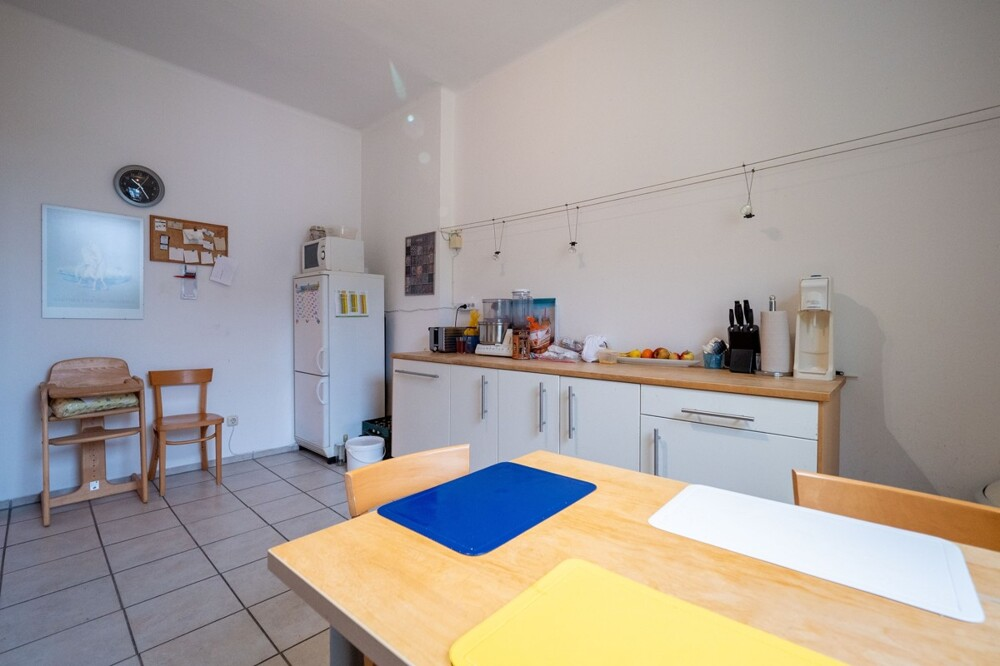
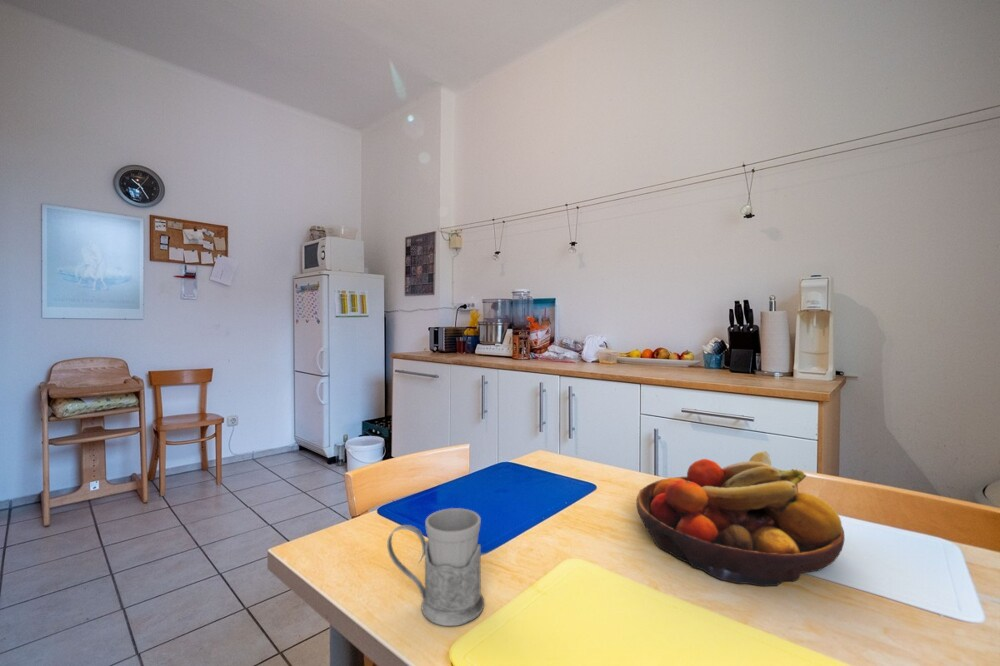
+ mug [386,507,485,627]
+ fruit bowl [635,450,846,587]
